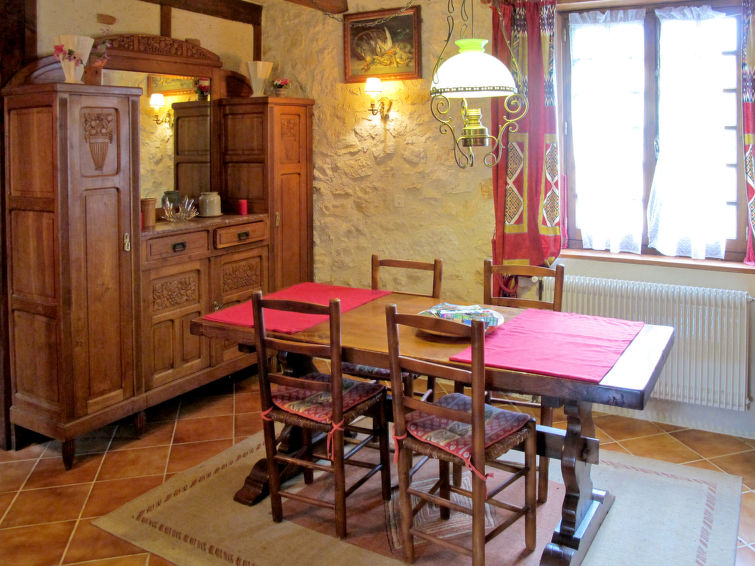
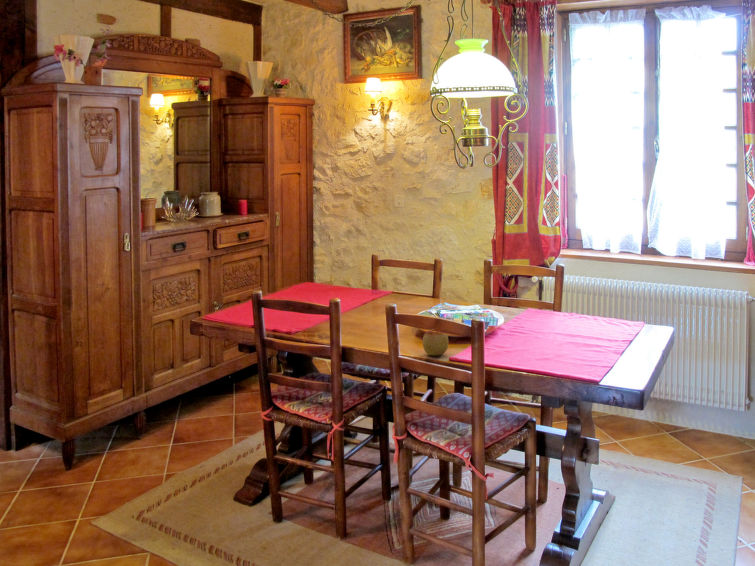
+ apple [422,330,449,356]
